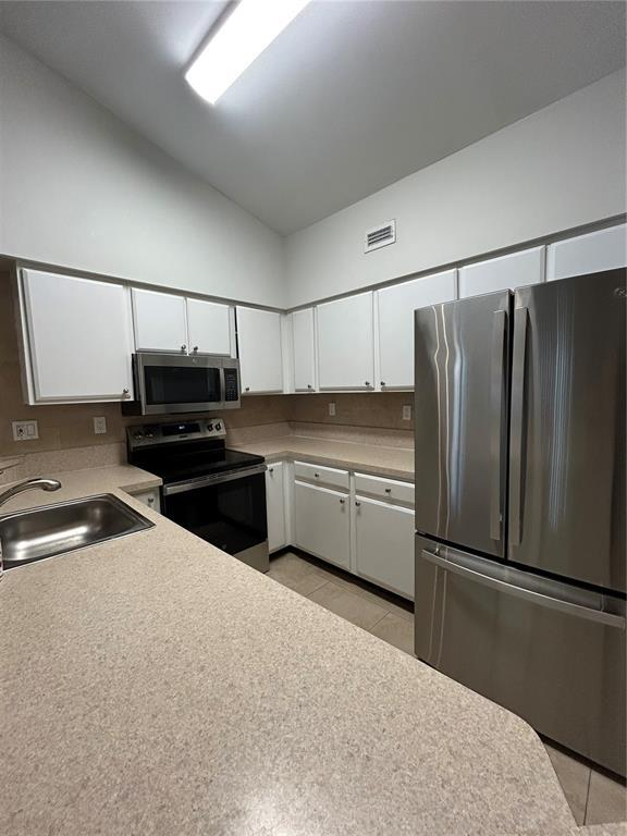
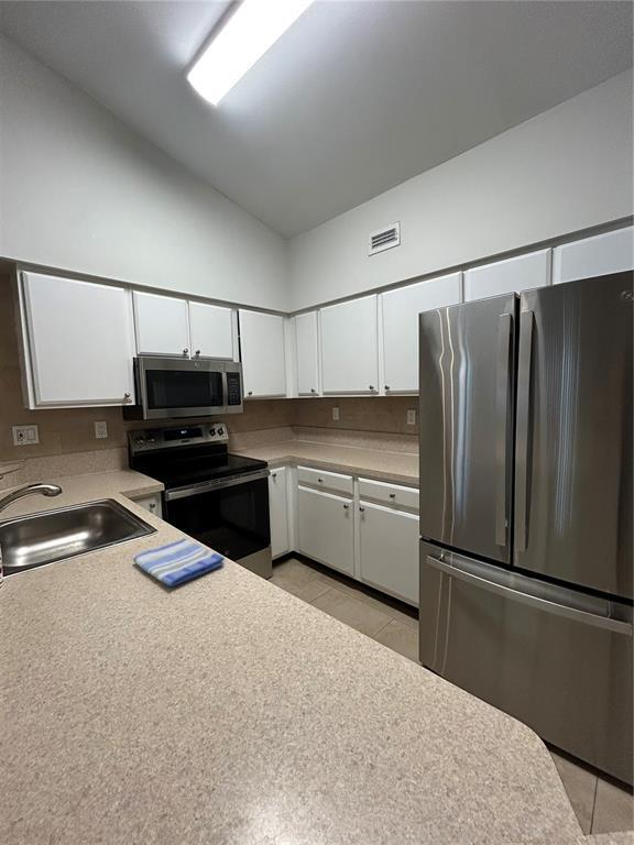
+ dish towel [132,537,226,588]
